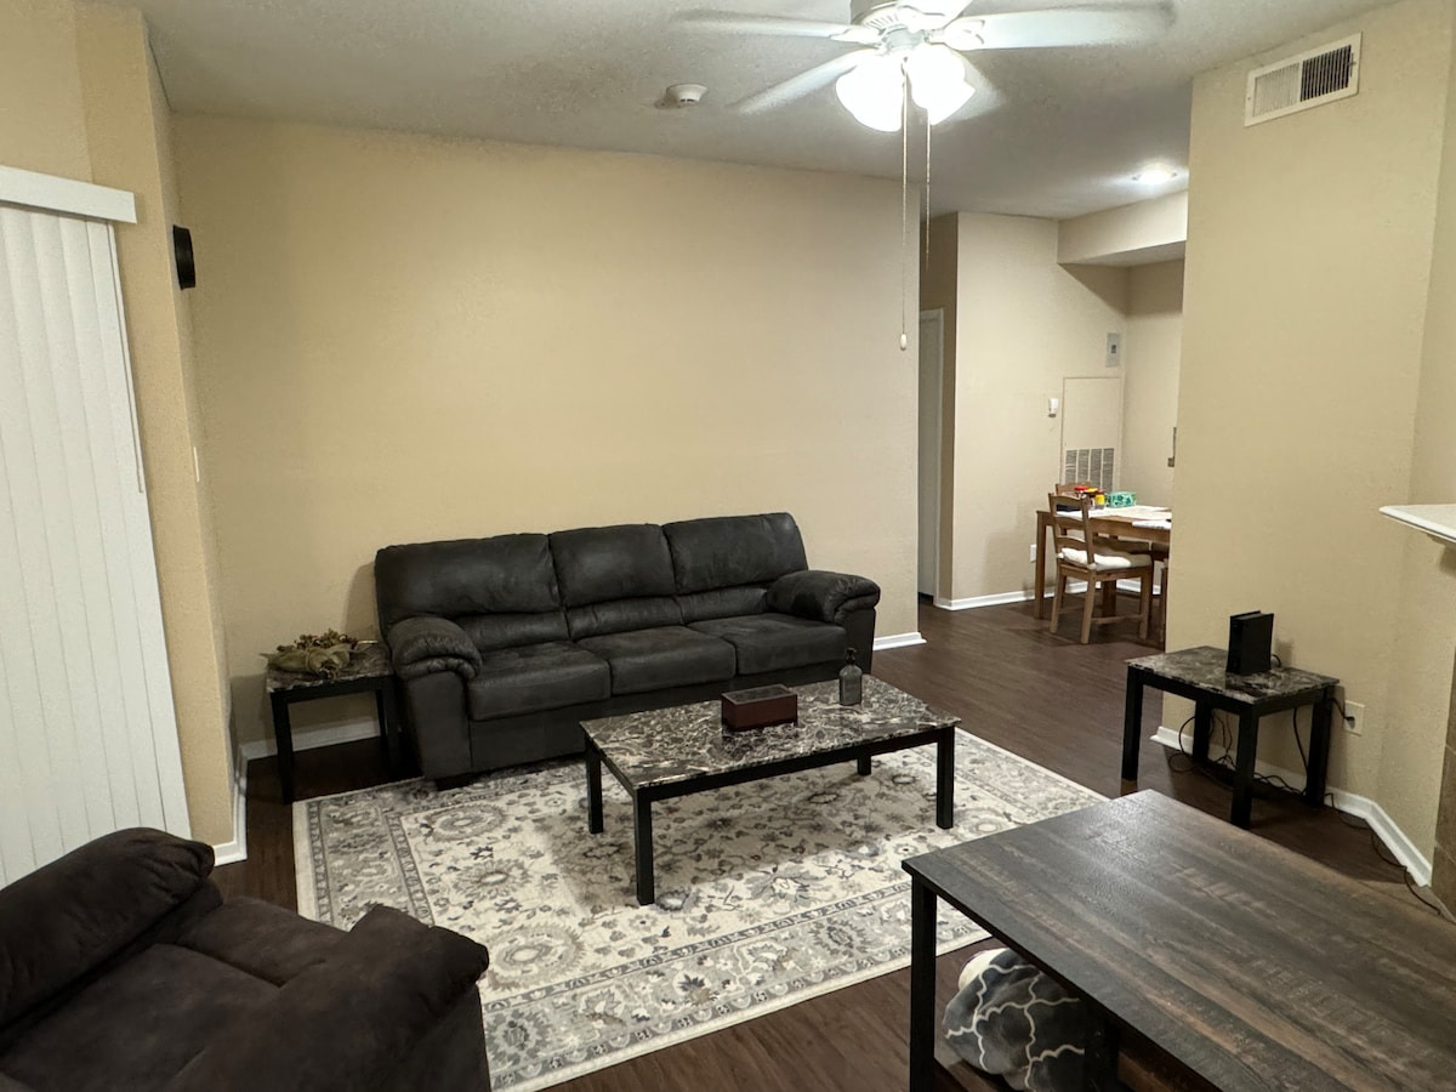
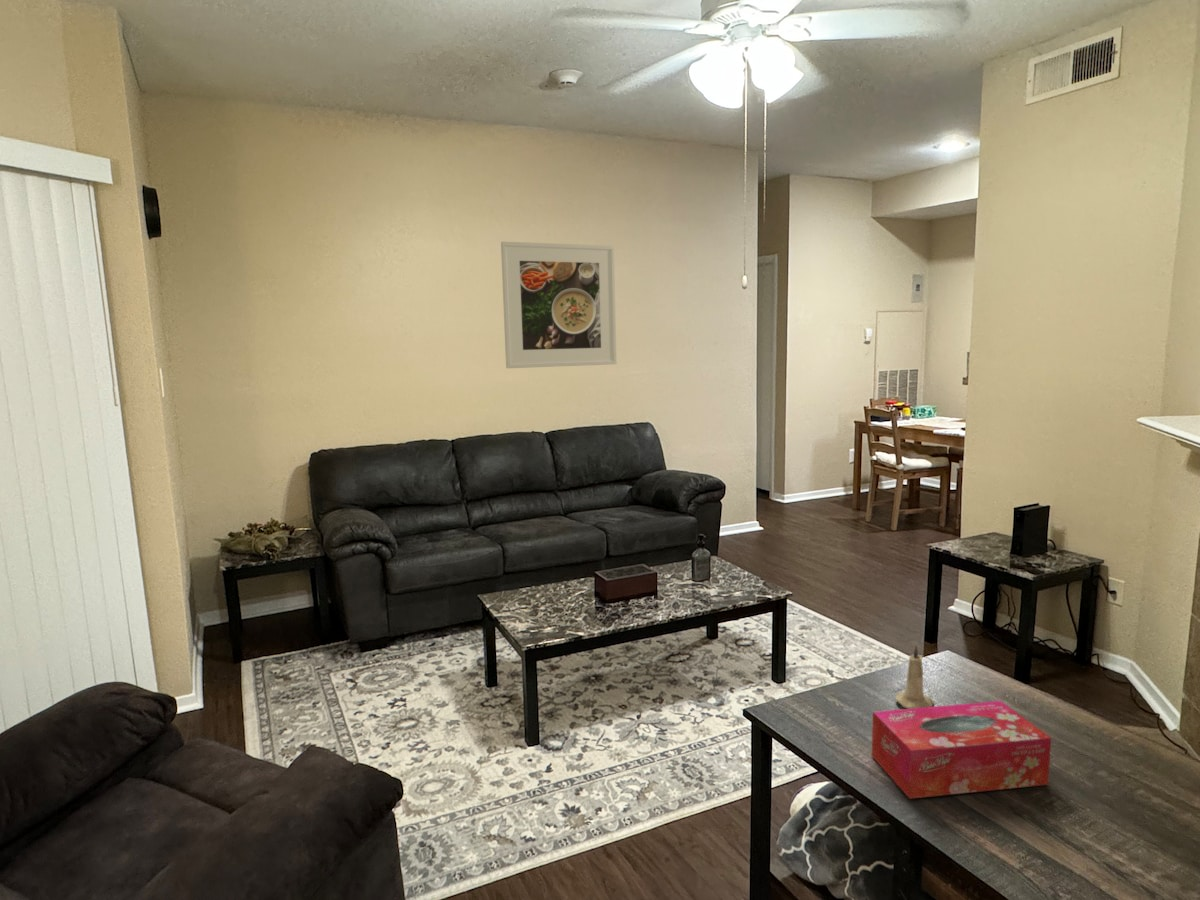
+ candle [894,643,935,709]
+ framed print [500,240,618,369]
+ tissue box [871,700,1052,800]
